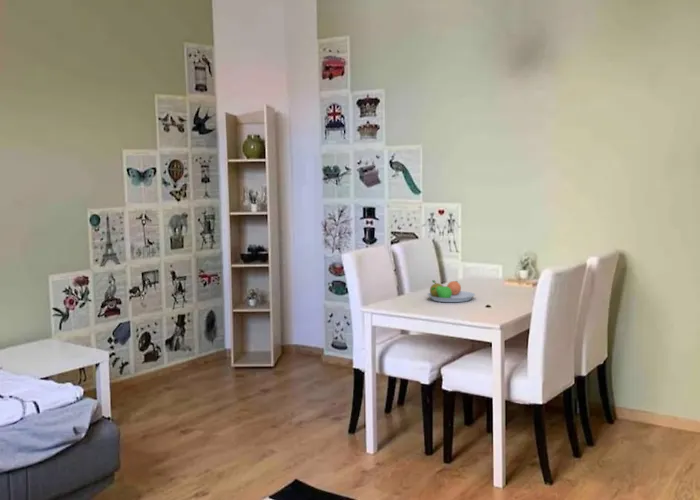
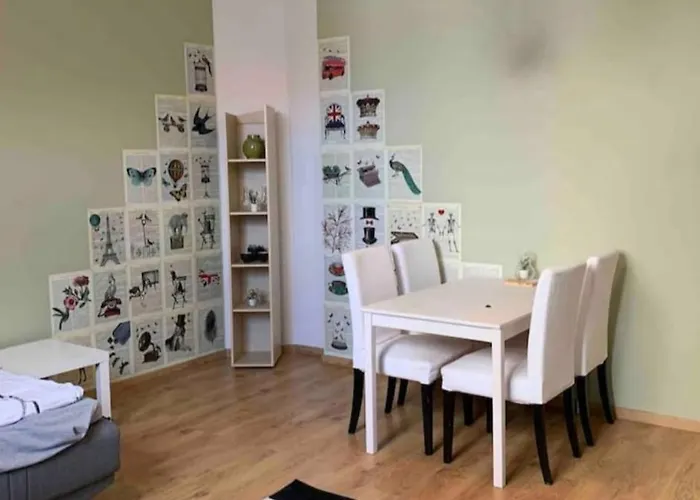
- fruit bowl [426,279,476,303]
